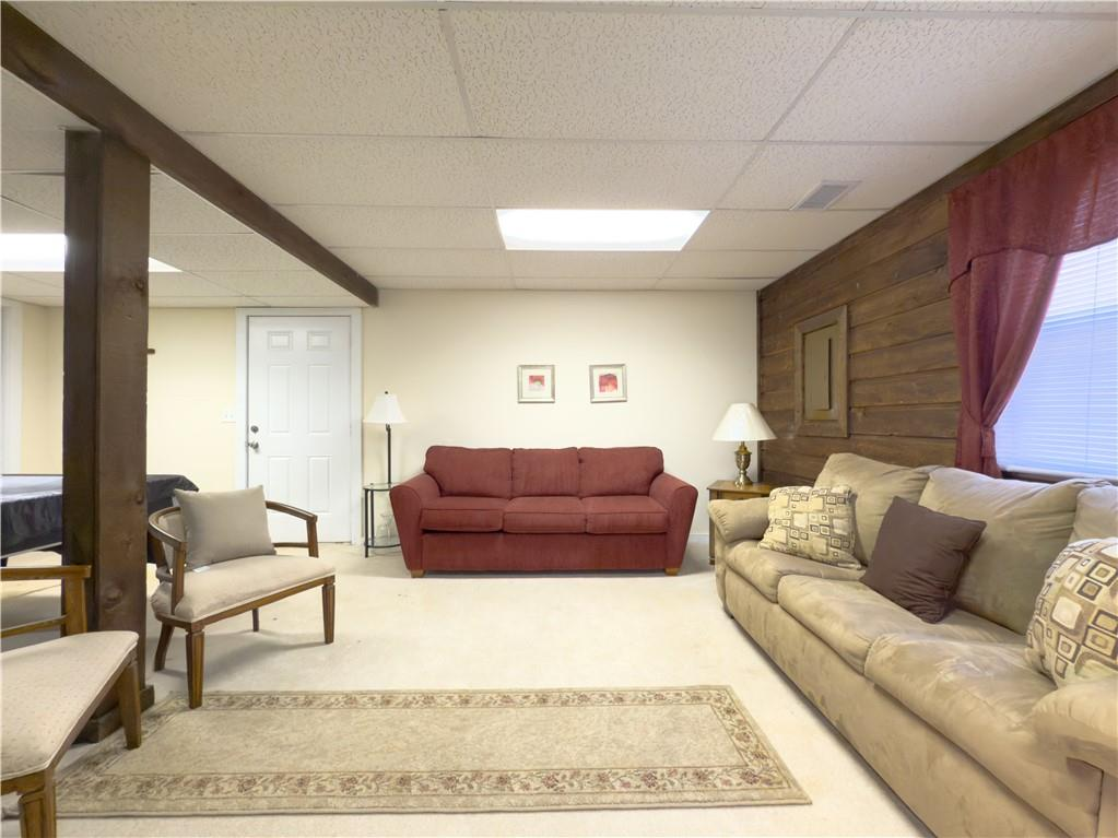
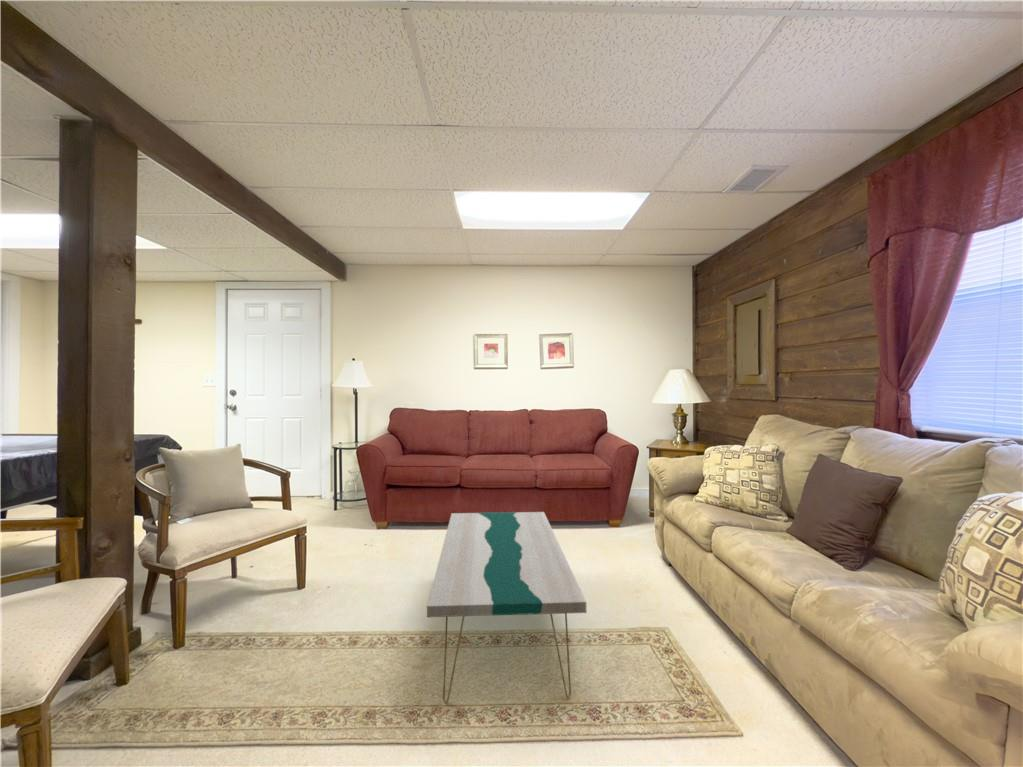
+ coffee table [426,511,587,705]
